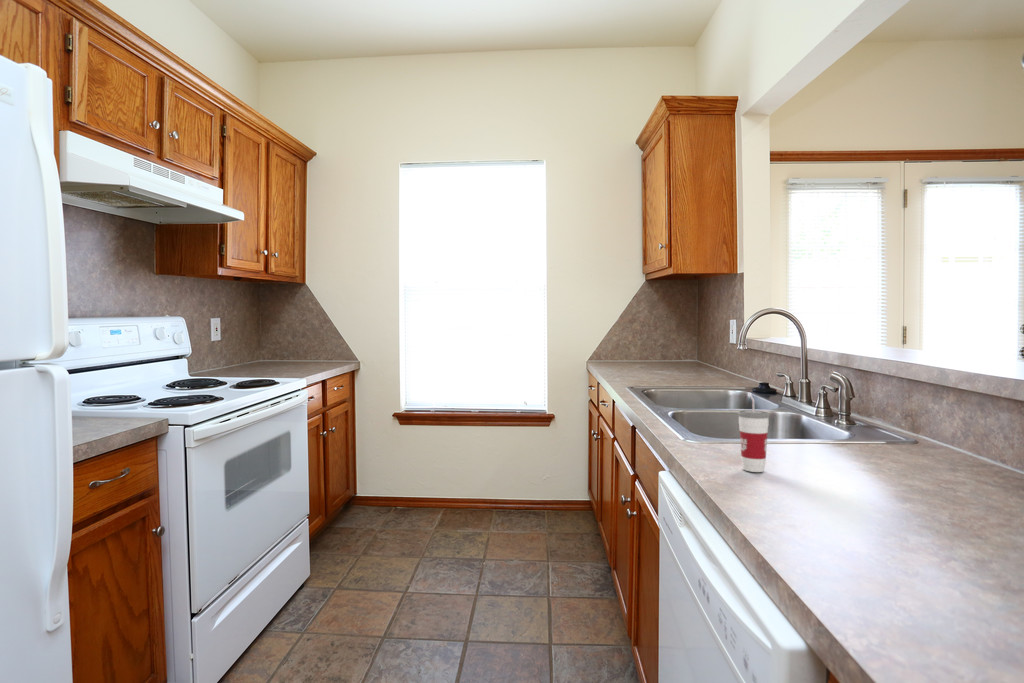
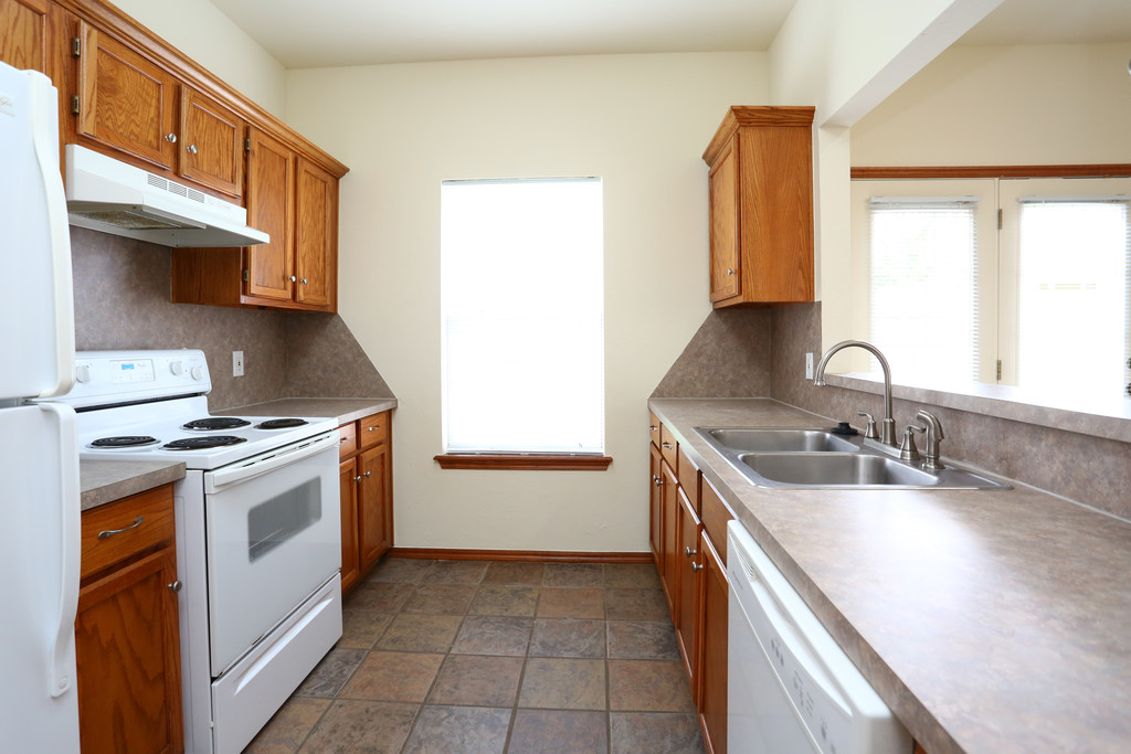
- cup [737,391,770,473]
